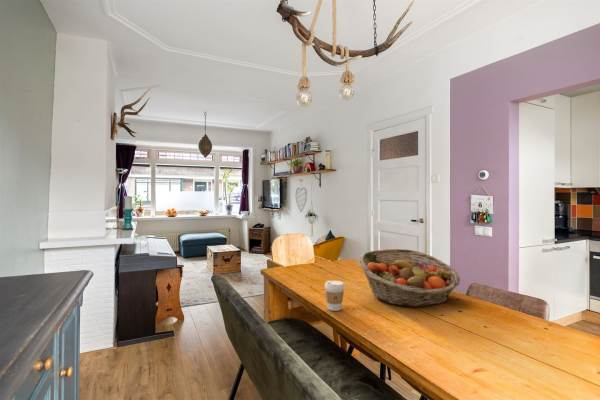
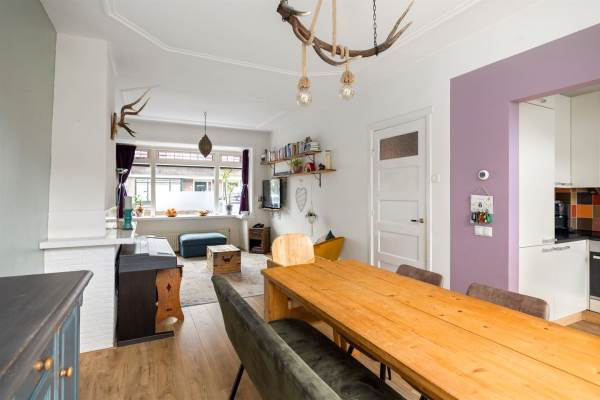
- coffee cup [324,280,345,312]
- fruit basket [358,248,461,308]
